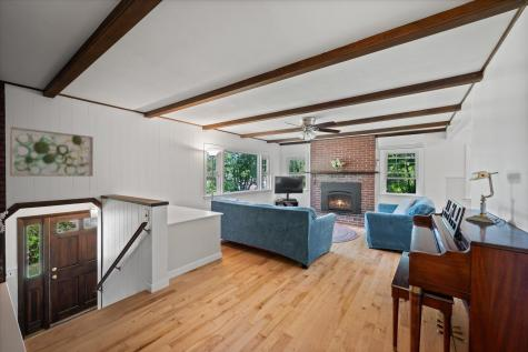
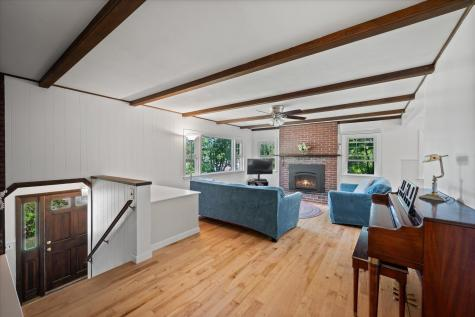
- wall art [9,125,94,178]
